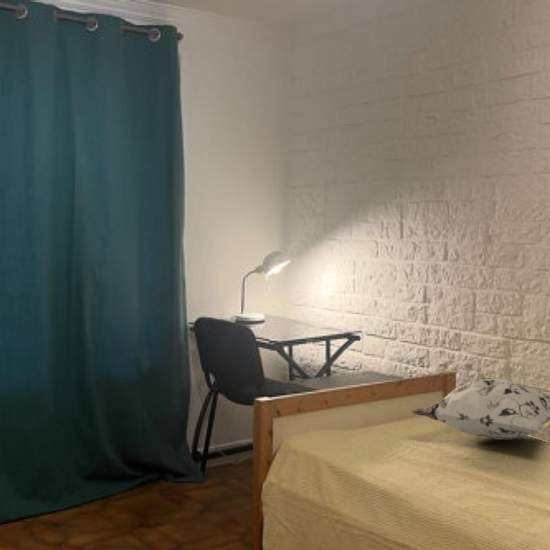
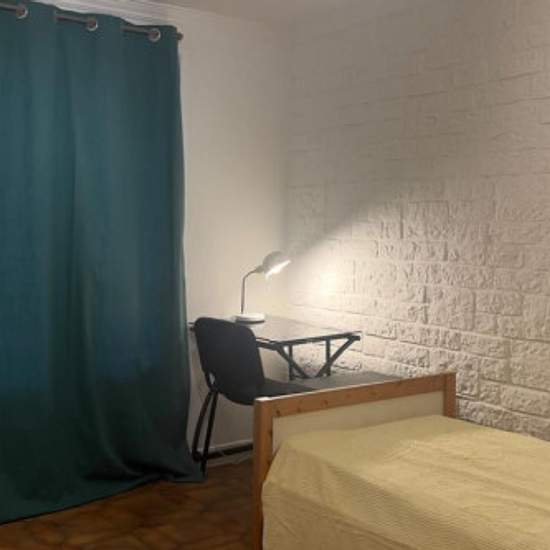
- decorative pillow [410,377,550,441]
